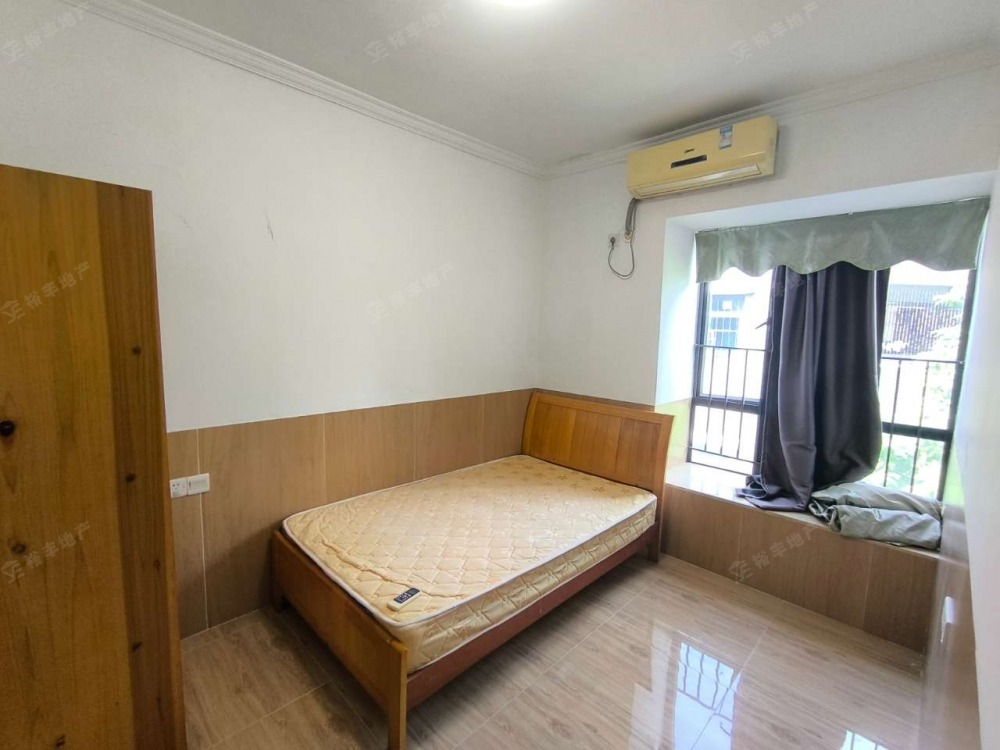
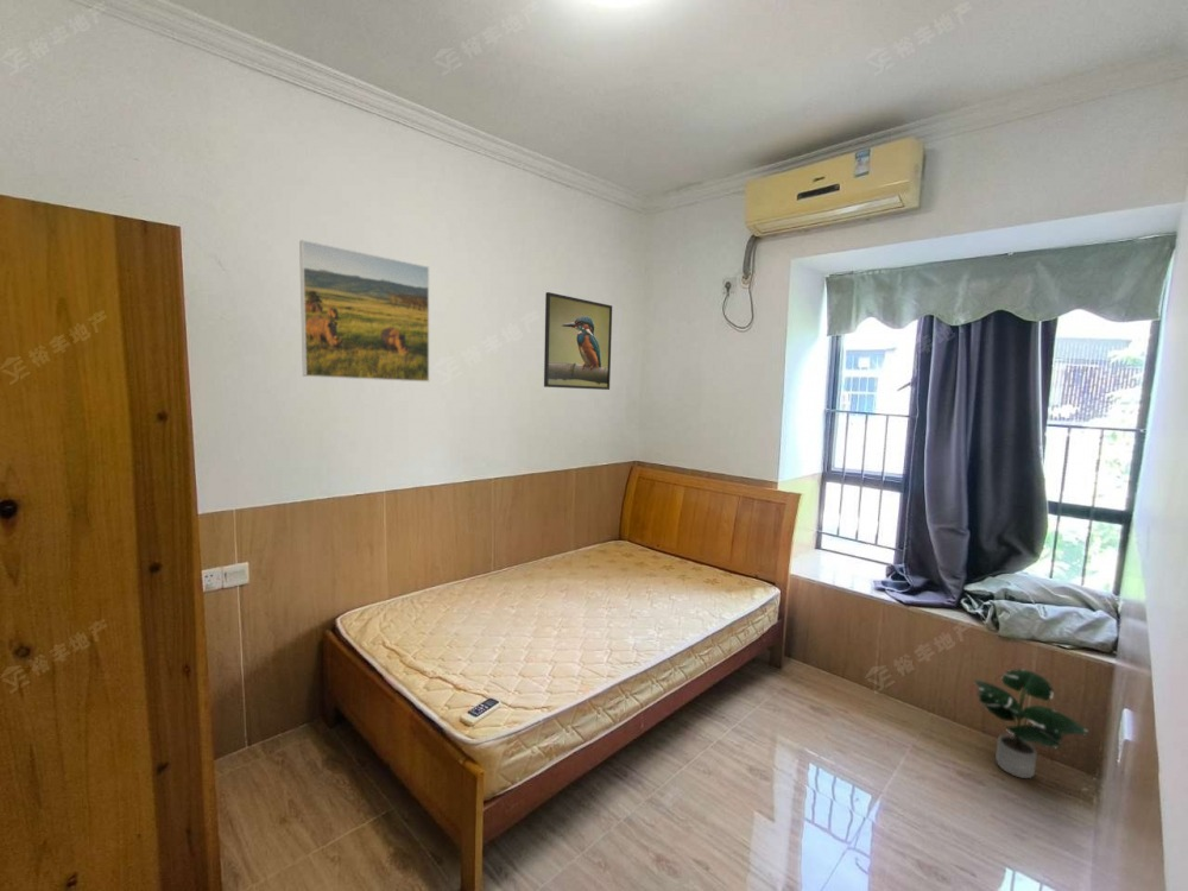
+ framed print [298,239,430,383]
+ potted plant [973,668,1088,779]
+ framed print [543,291,613,391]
